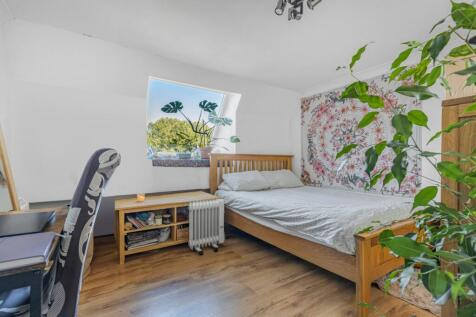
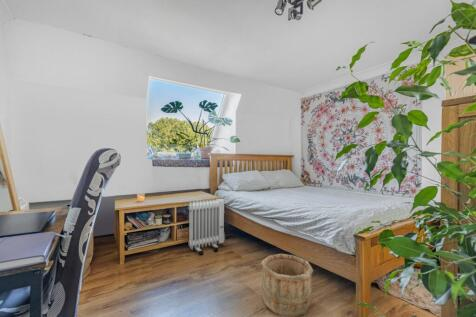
+ wooden bucket [260,253,314,317]
